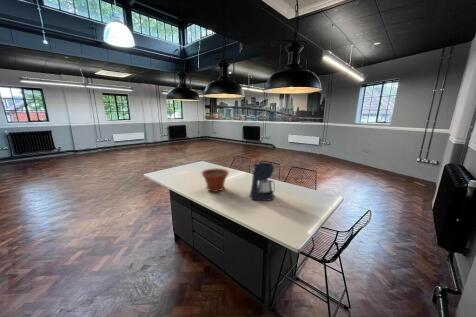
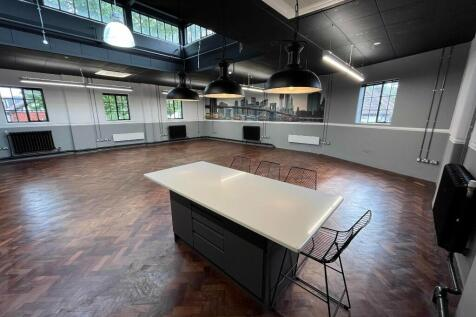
- coffee maker [249,162,276,202]
- plant pot [201,167,230,193]
